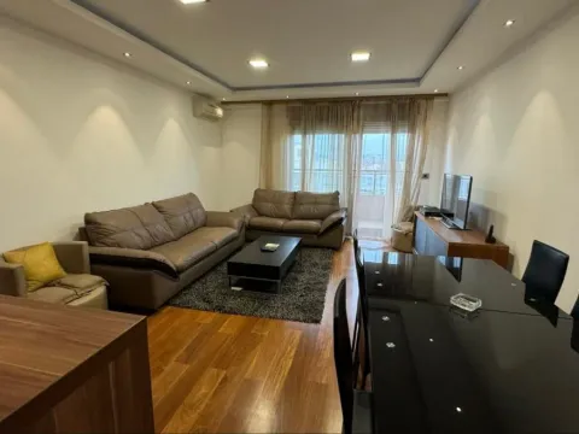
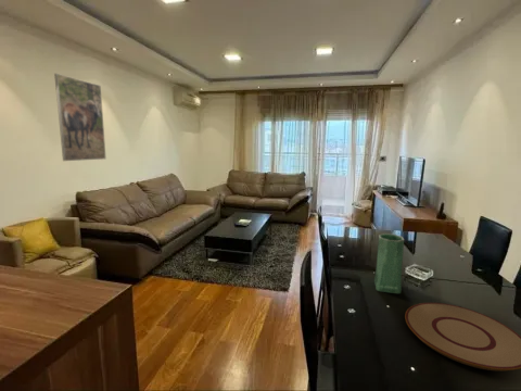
+ plate [404,302,521,371]
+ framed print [53,73,107,162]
+ vase [373,232,405,294]
